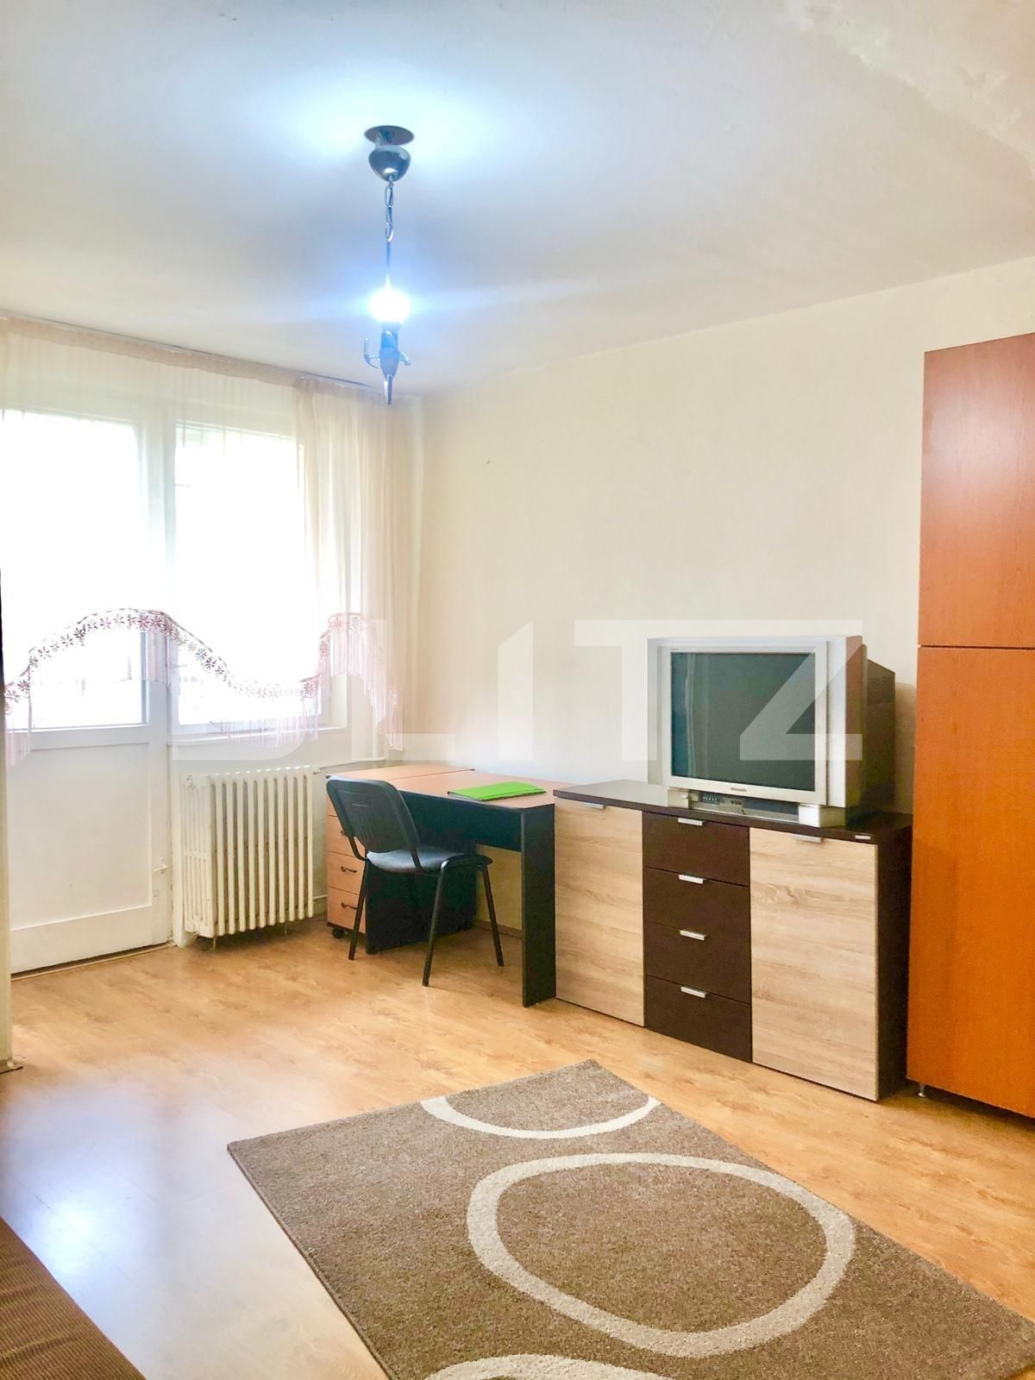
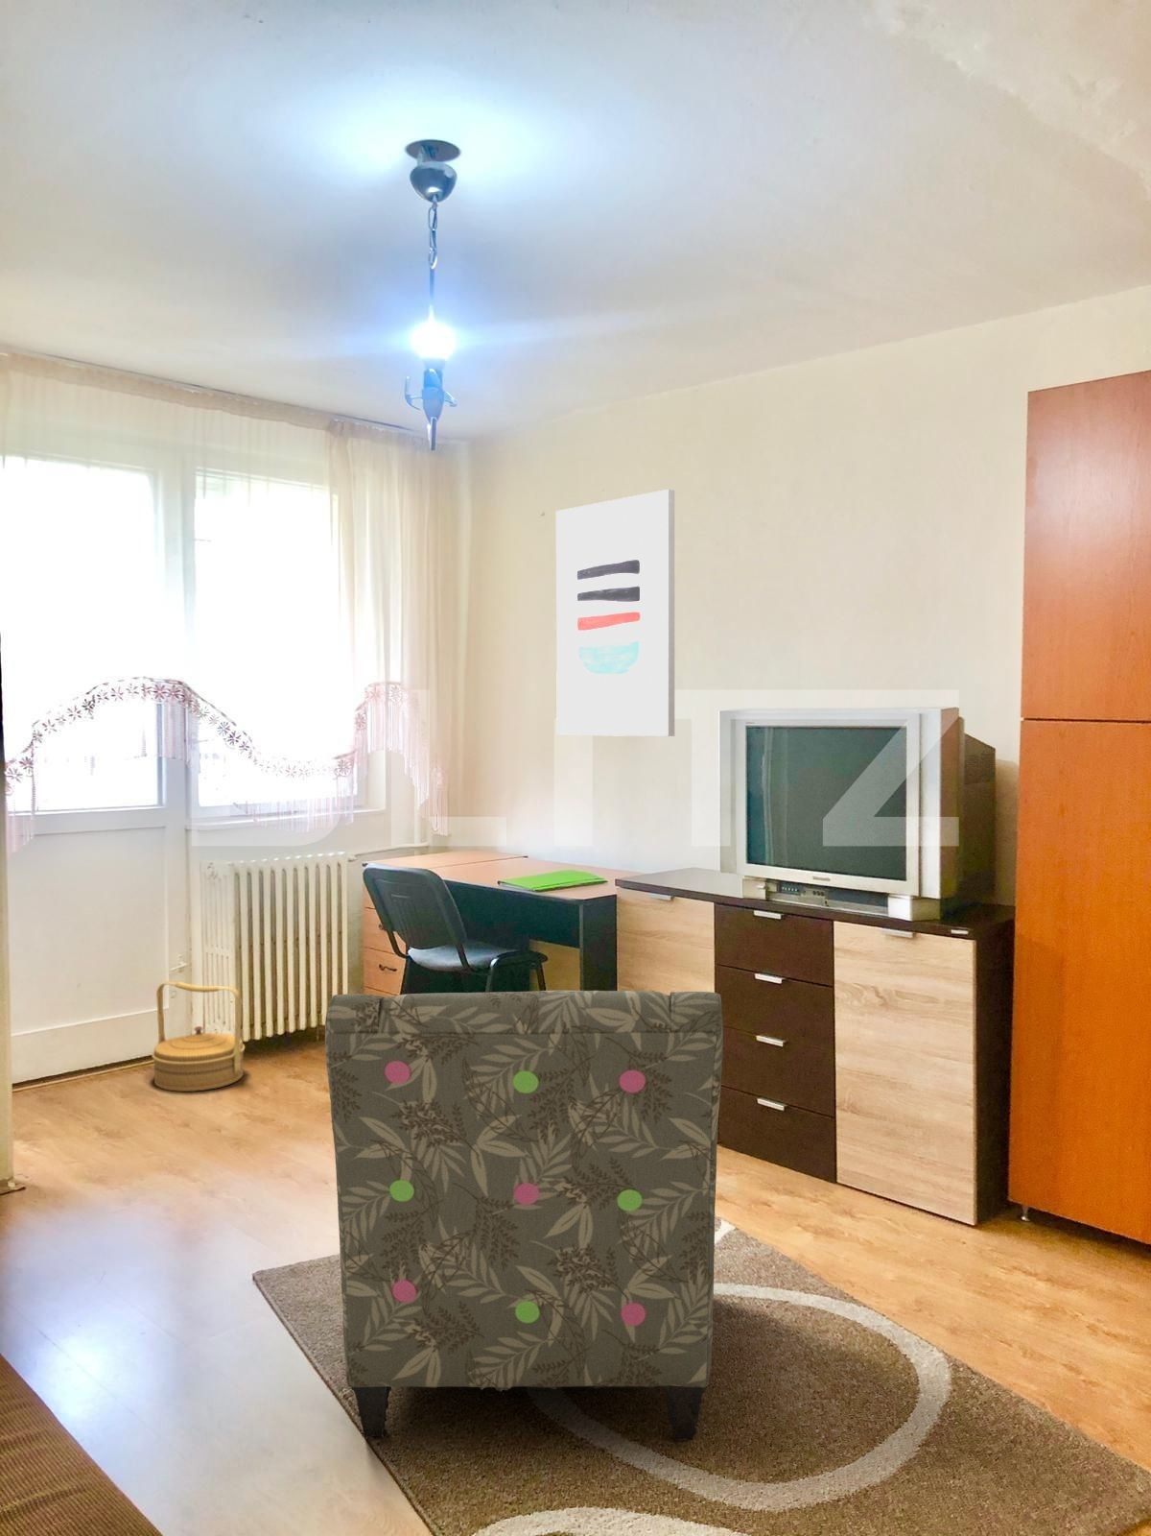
+ wall art [555,489,676,738]
+ basket [151,980,245,1092]
+ armchair [324,989,724,1442]
